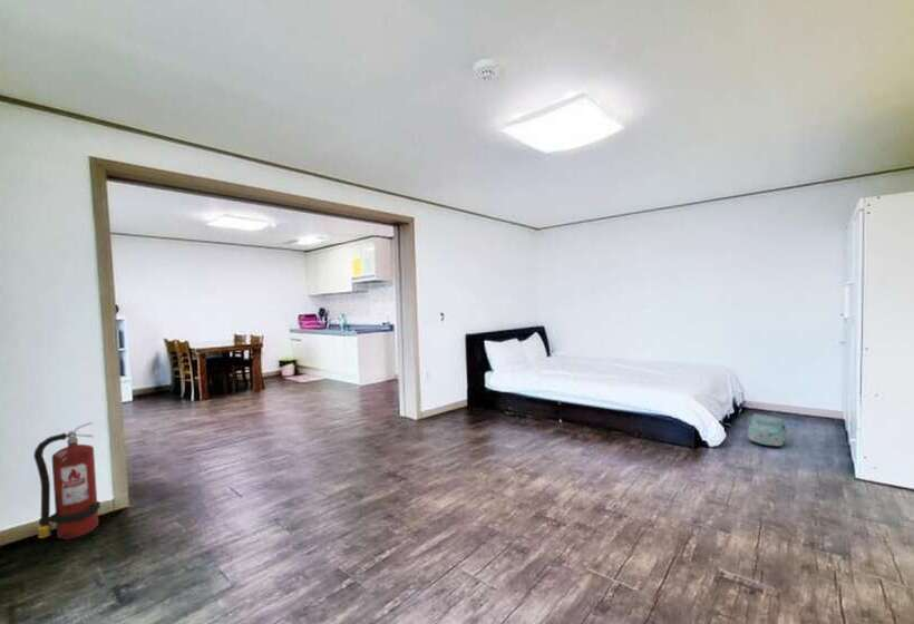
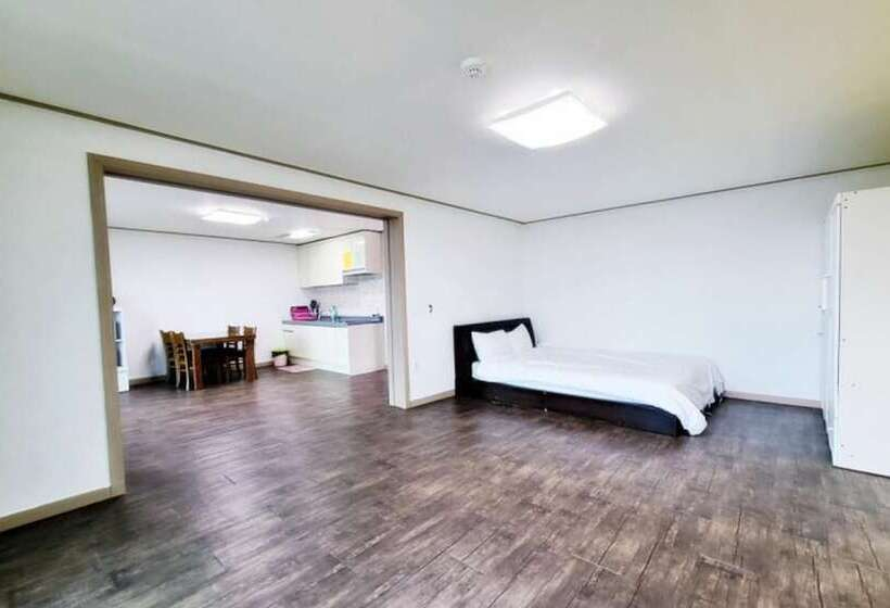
- backpack [746,412,788,448]
- fire extinguisher [32,421,101,540]
